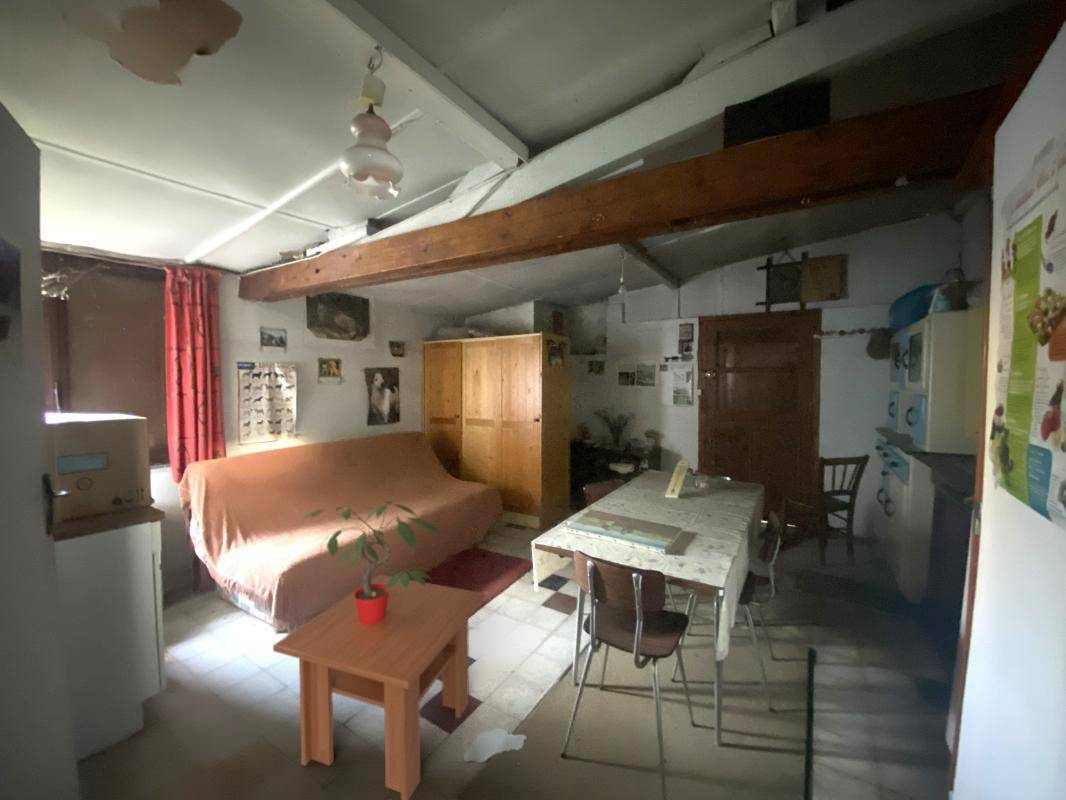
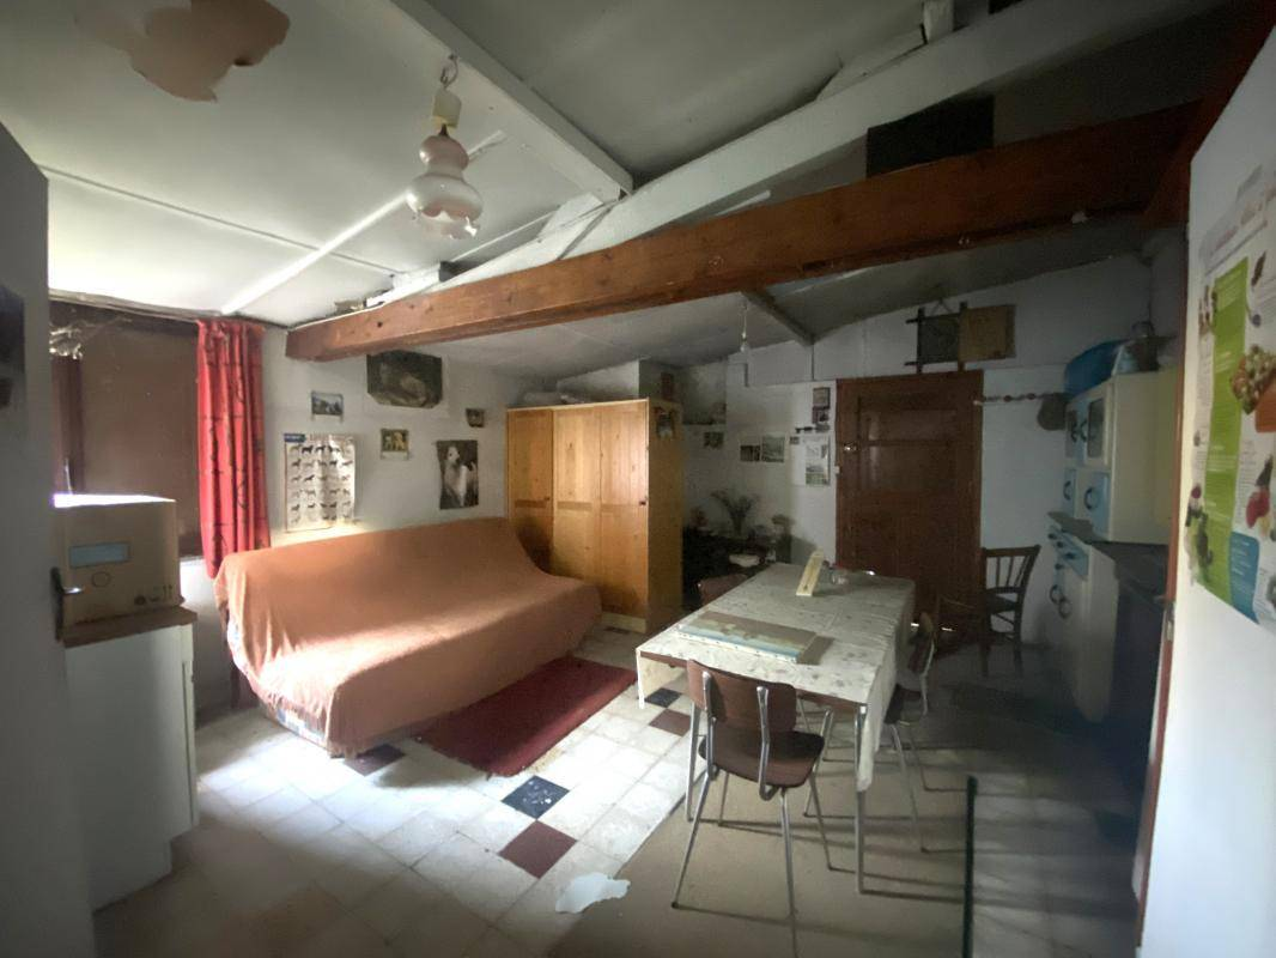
- potted plant [298,500,447,624]
- coffee table [272,574,486,800]
